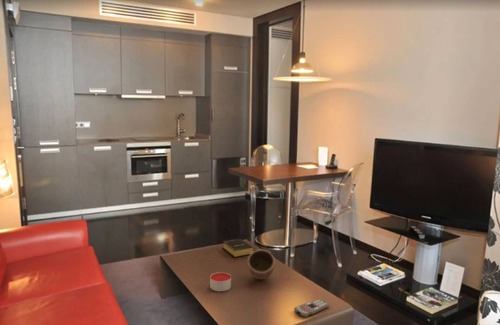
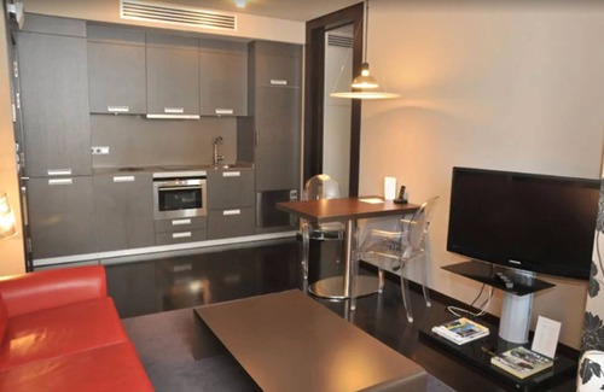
- decorative bowl [247,248,276,281]
- candle [209,271,232,292]
- remote control [293,298,330,318]
- book [222,238,255,258]
